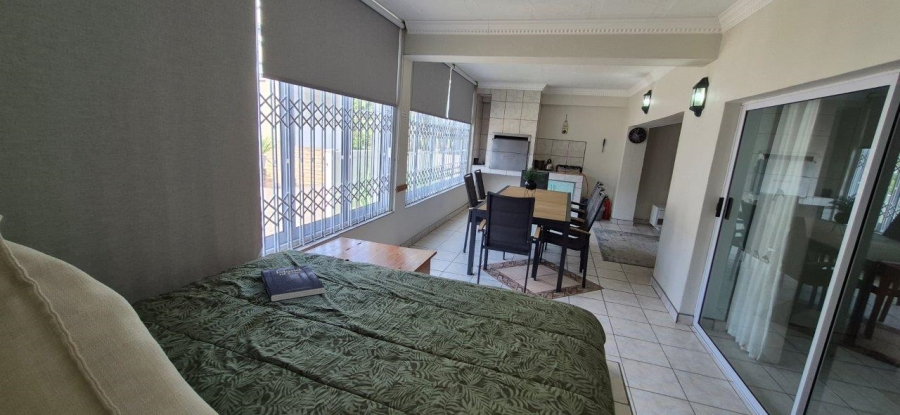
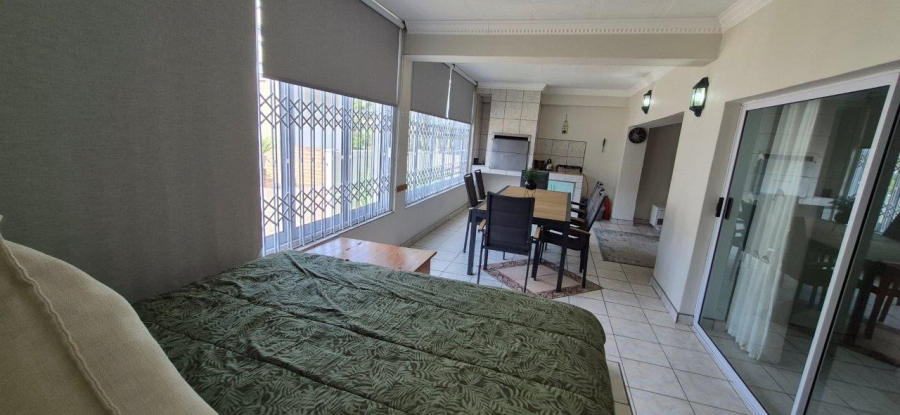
- book [260,264,326,302]
